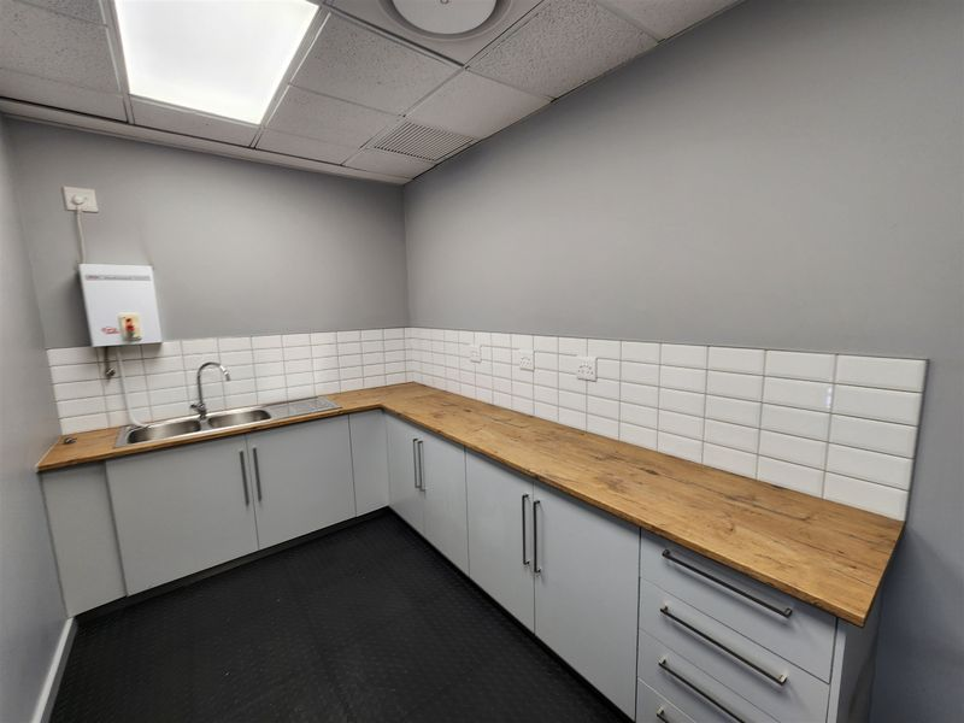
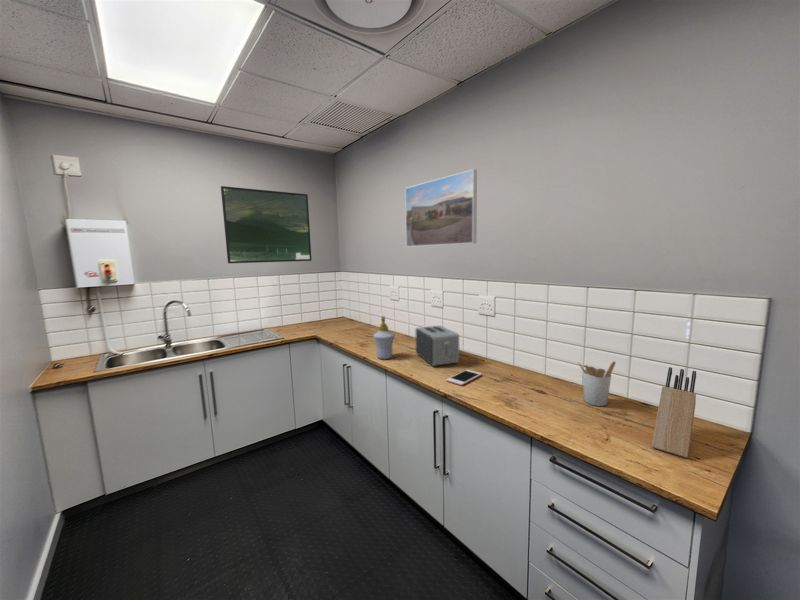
+ soap bottle [372,315,396,360]
+ cell phone [446,369,483,387]
+ toaster [414,324,460,367]
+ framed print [404,168,478,248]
+ utensil holder [577,360,617,407]
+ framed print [220,185,313,264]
+ knife block [650,366,697,459]
